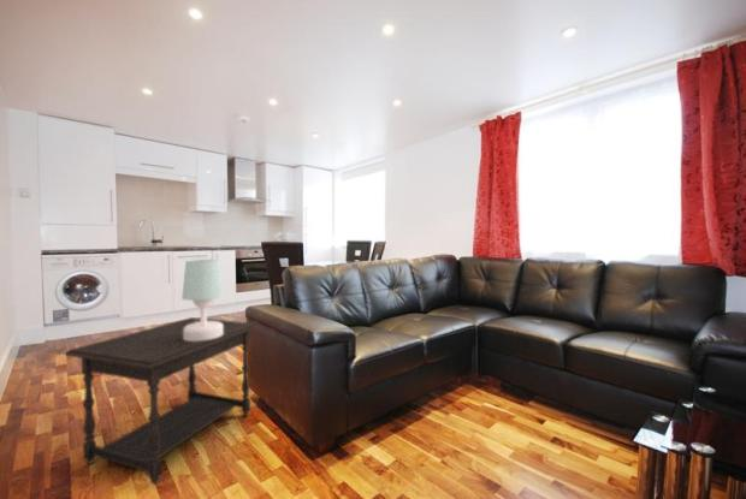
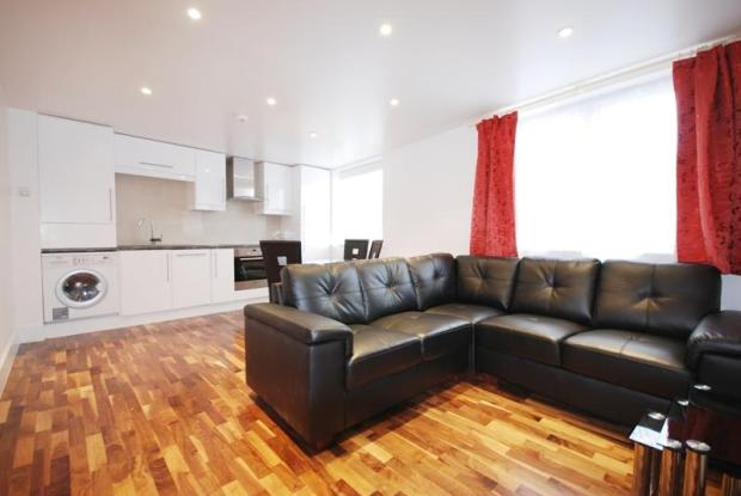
- table lamp [180,259,225,341]
- side table [64,316,260,486]
